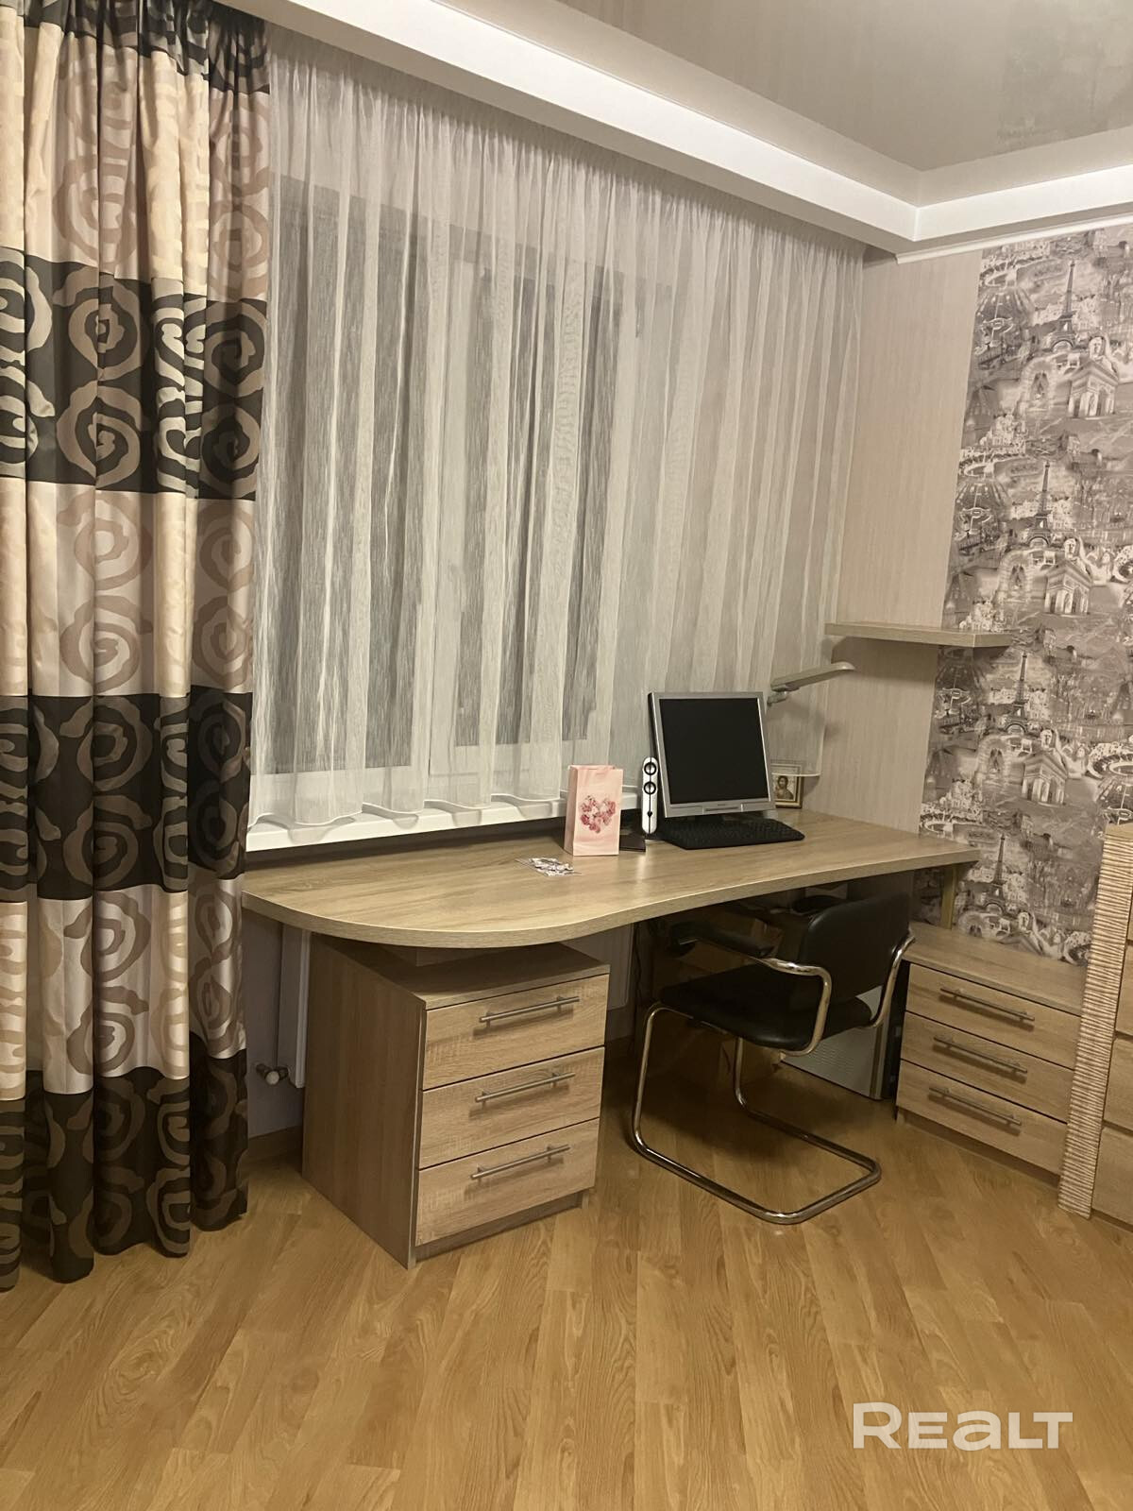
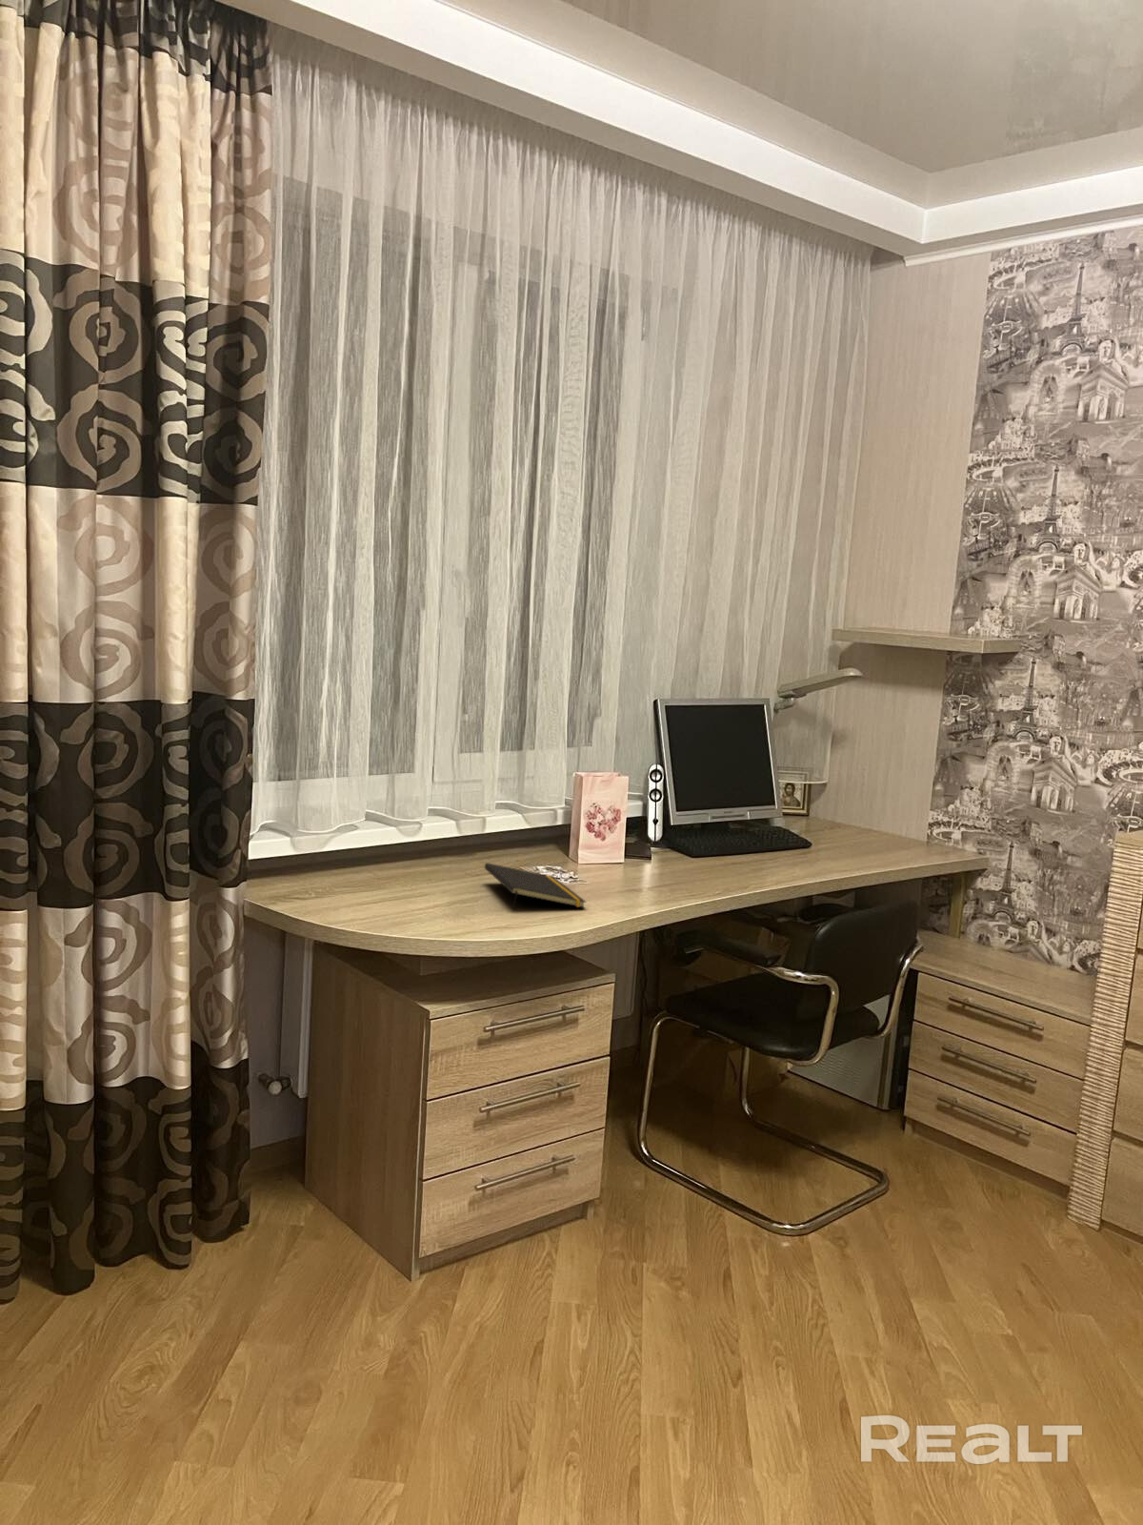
+ notepad [484,862,587,910]
